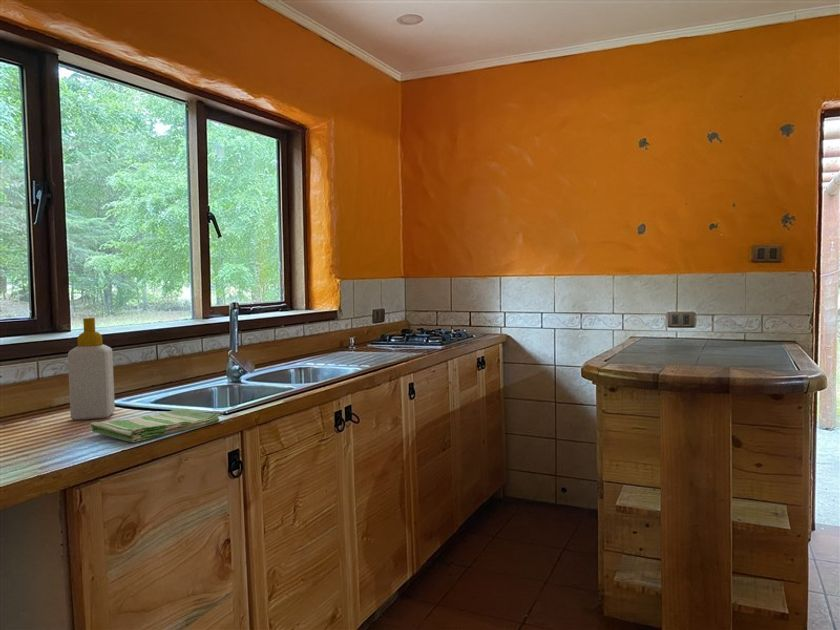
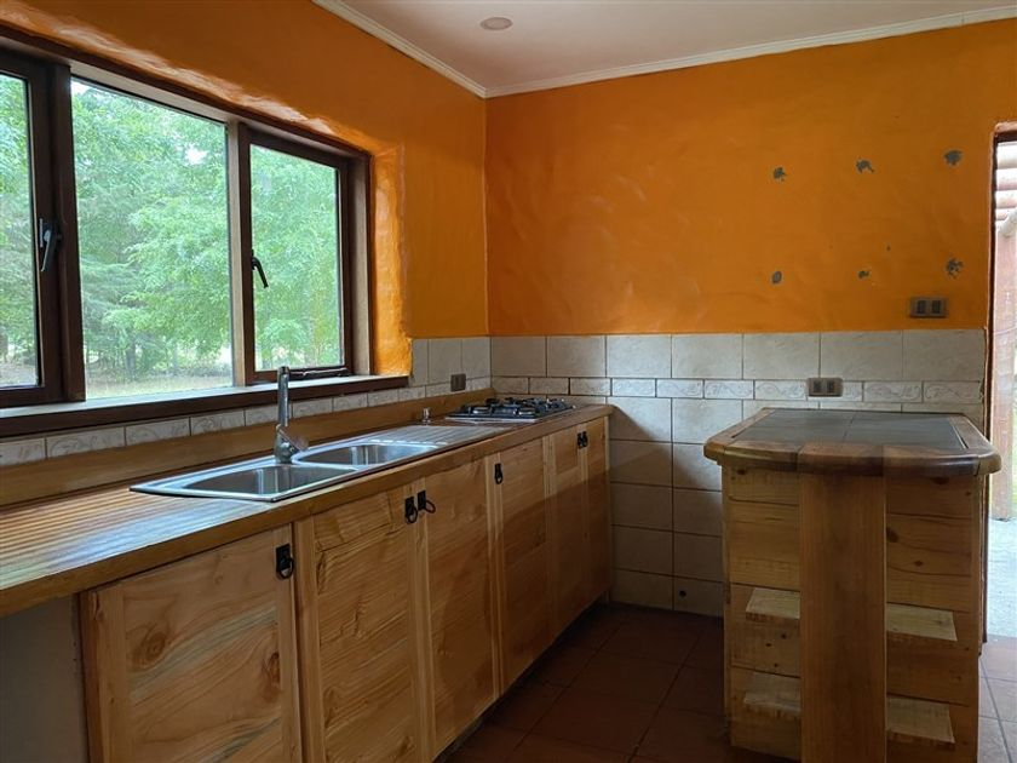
- soap bottle [67,317,116,421]
- dish towel [89,408,222,443]
